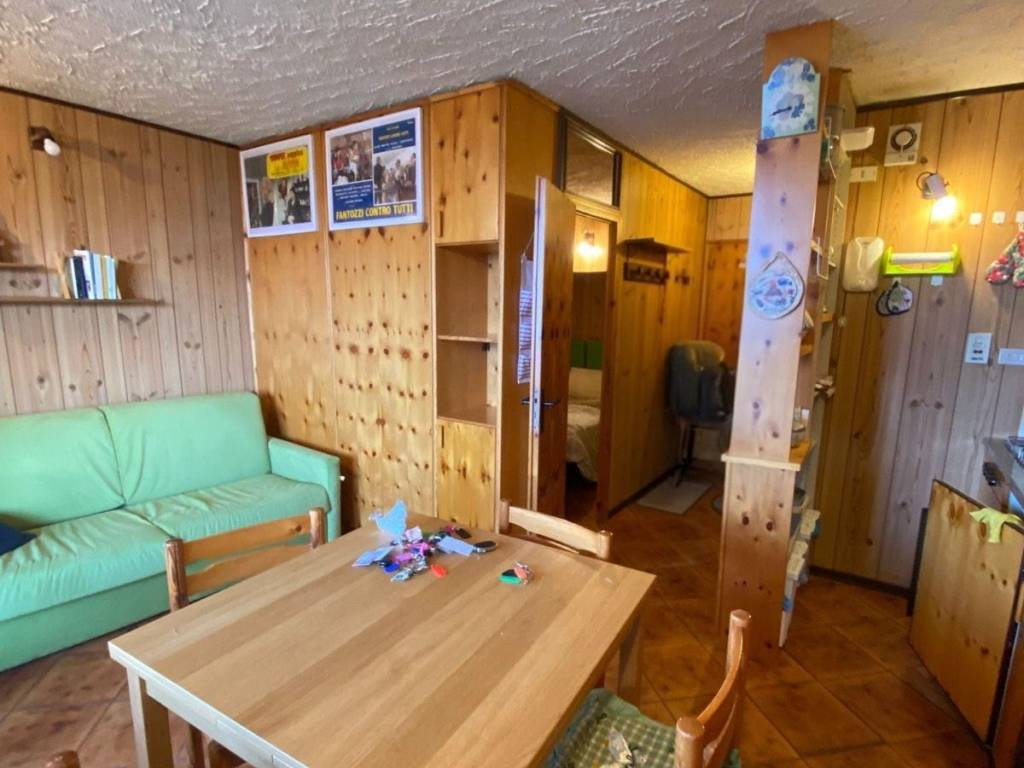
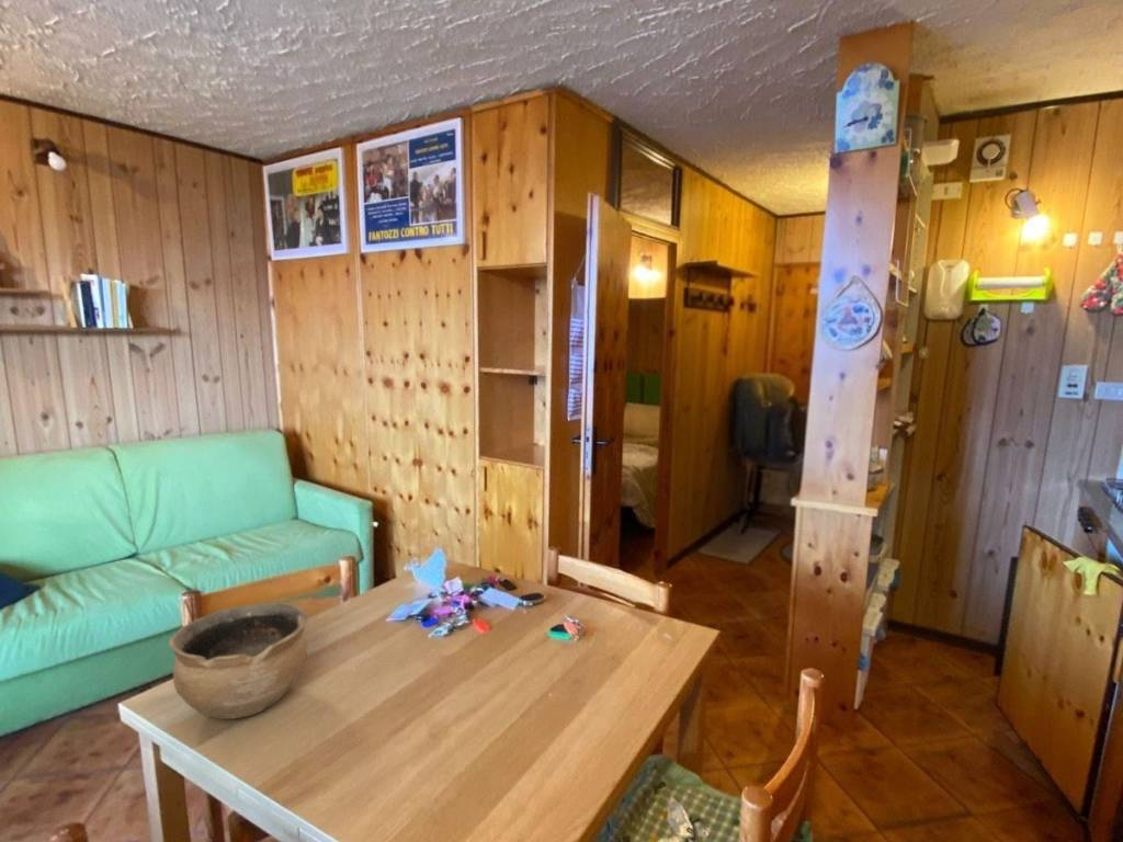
+ ceramic bowl [168,602,308,720]
